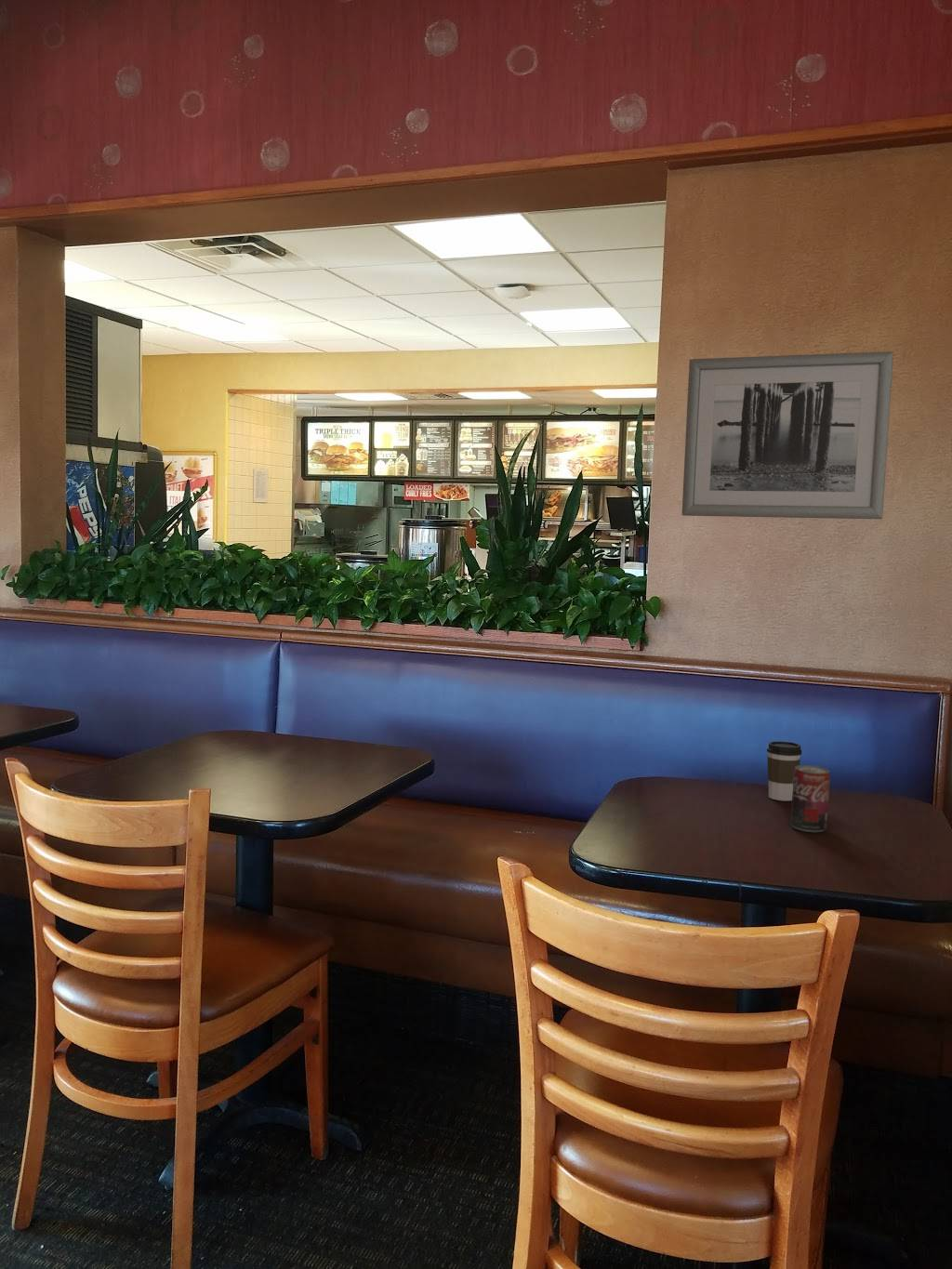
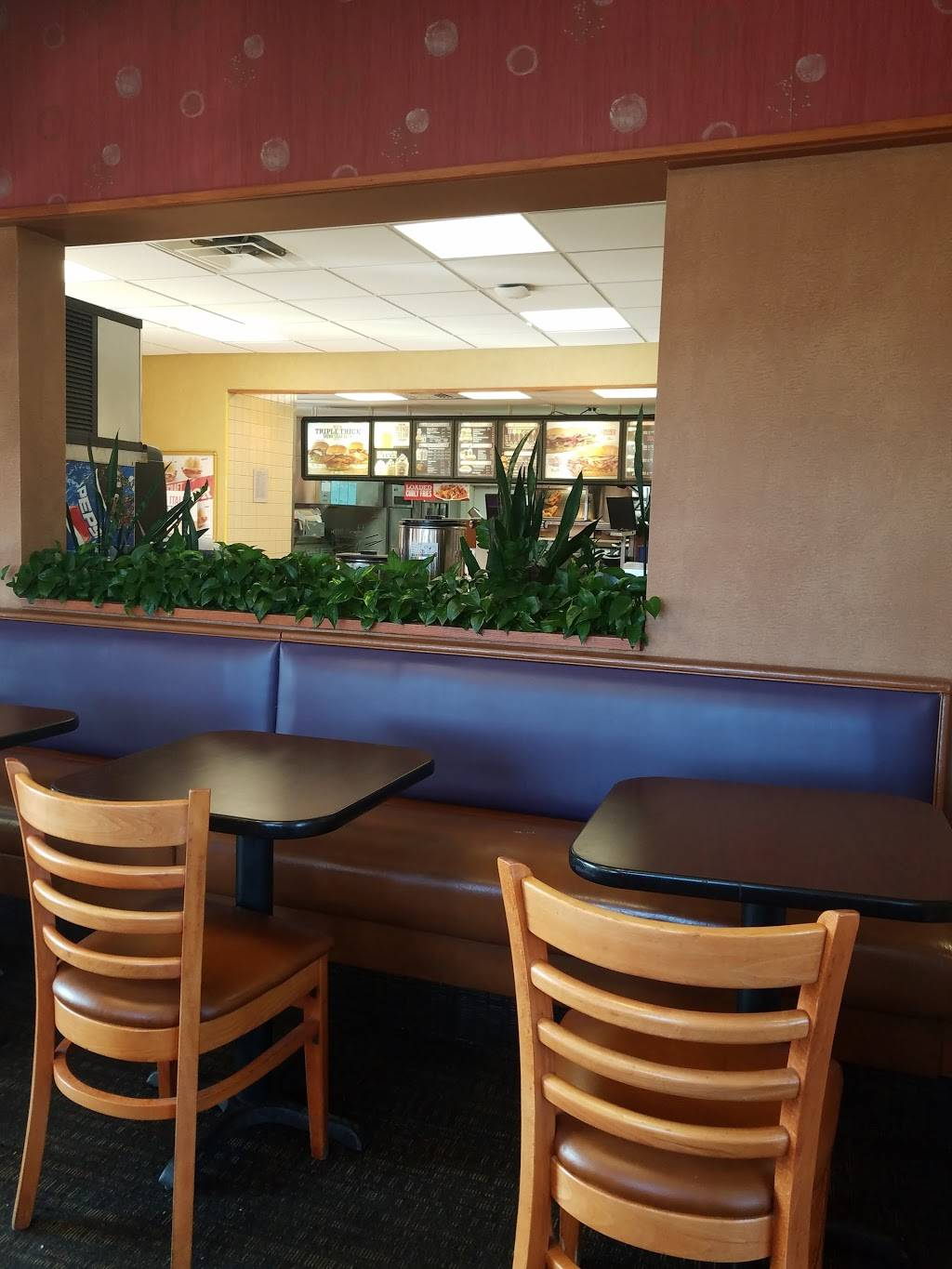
- wall art [681,350,894,520]
- soda can [789,764,831,833]
- coffee cup [766,740,802,802]
